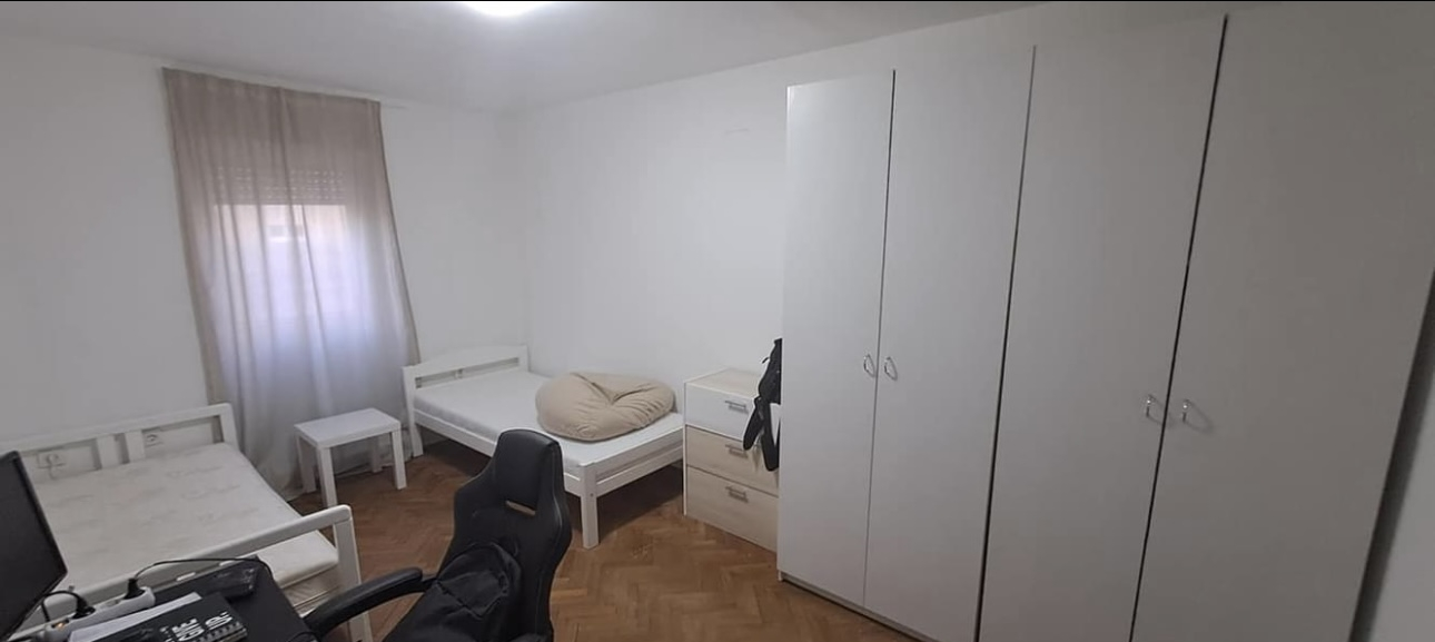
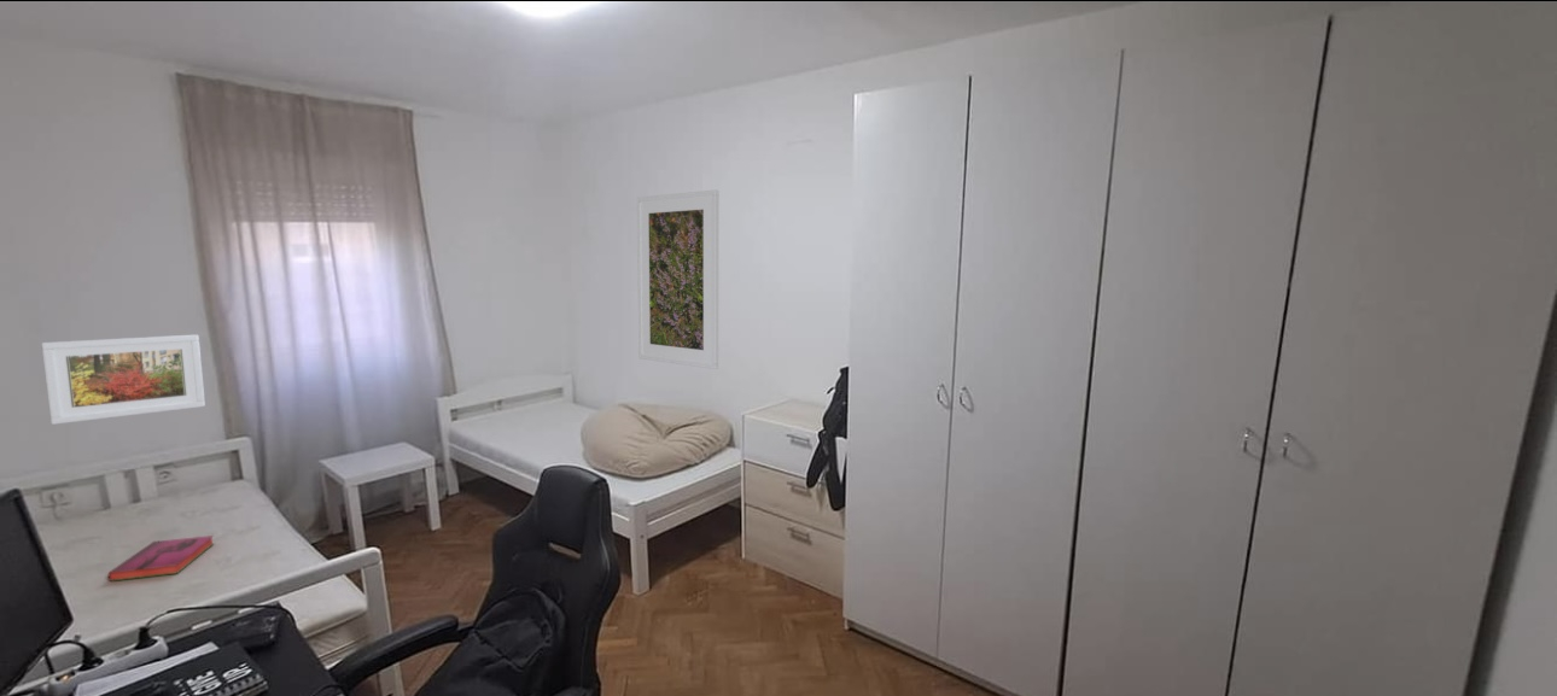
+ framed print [40,333,206,426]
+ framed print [636,189,719,370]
+ hardback book [107,534,216,583]
